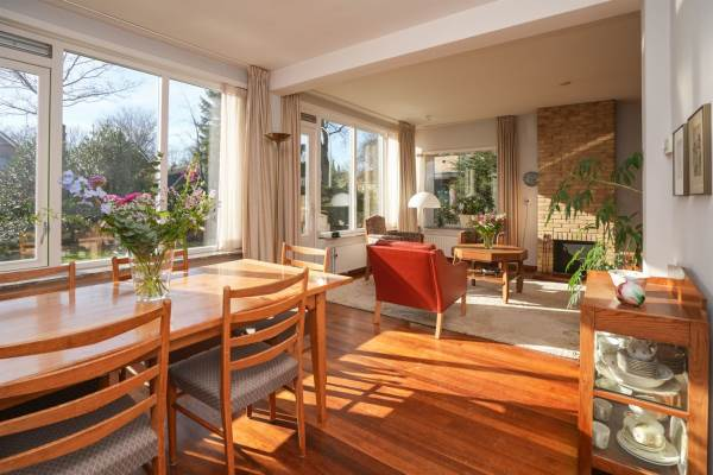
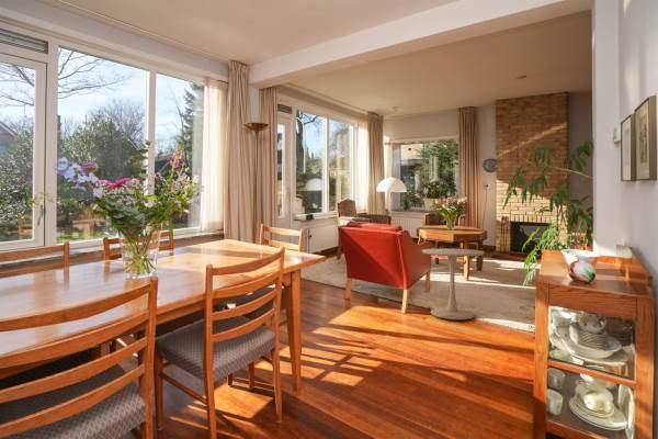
+ side table [421,248,486,320]
